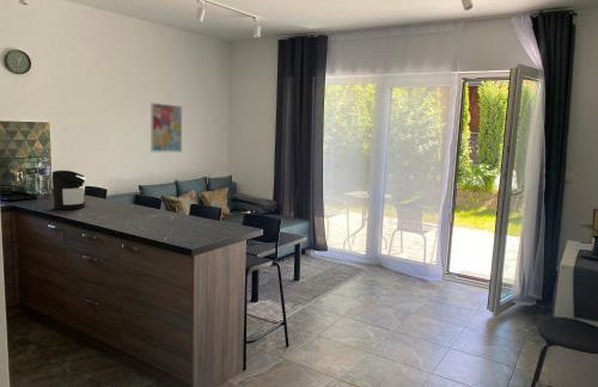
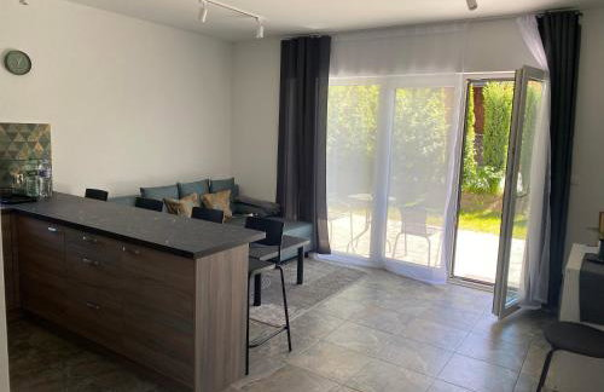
- coffee maker [51,170,87,210]
- wall art [150,102,183,153]
